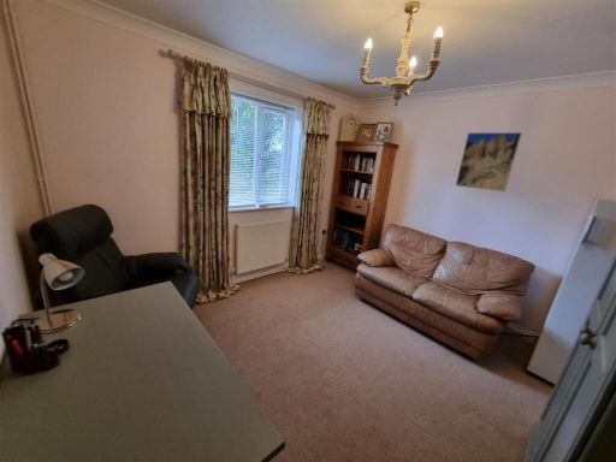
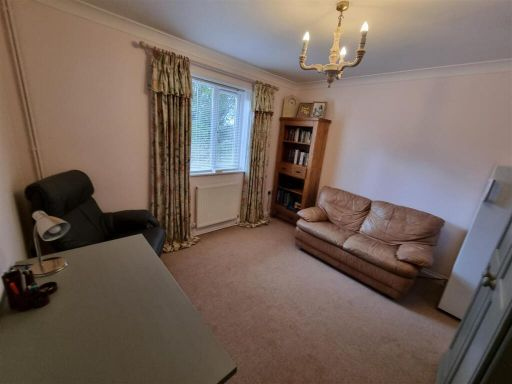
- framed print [455,131,523,192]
